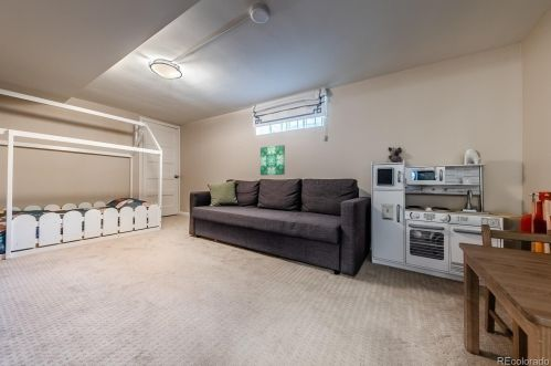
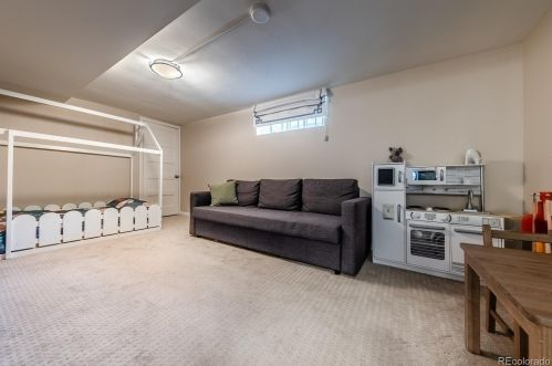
- wall art [259,144,286,176]
